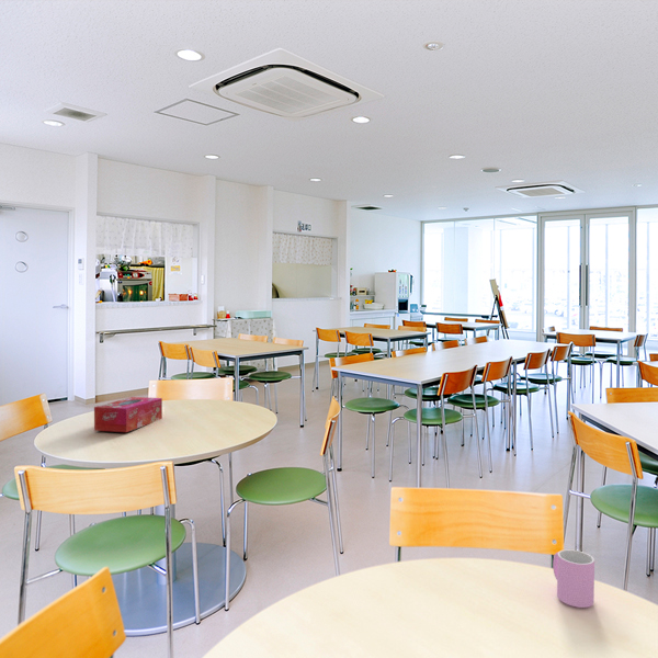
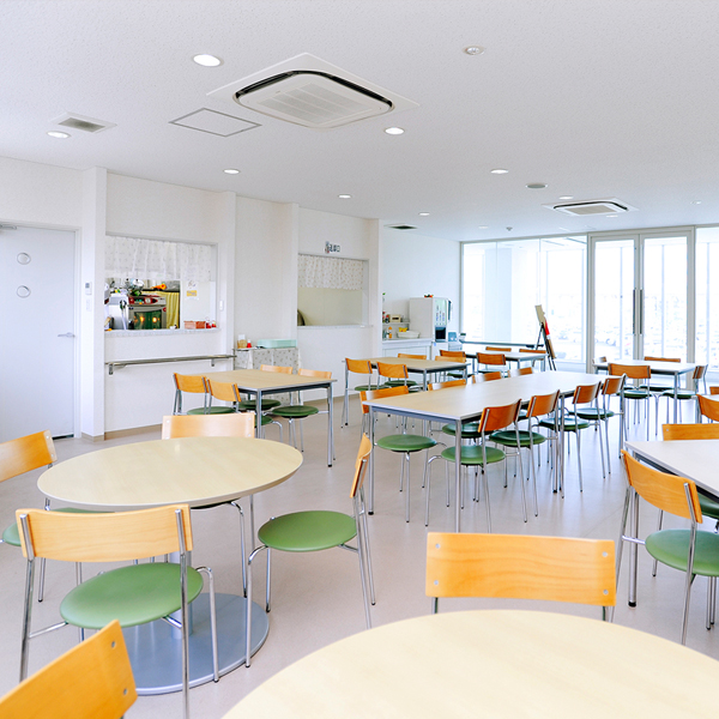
- cup [552,548,595,609]
- tissue box [93,396,163,433]
